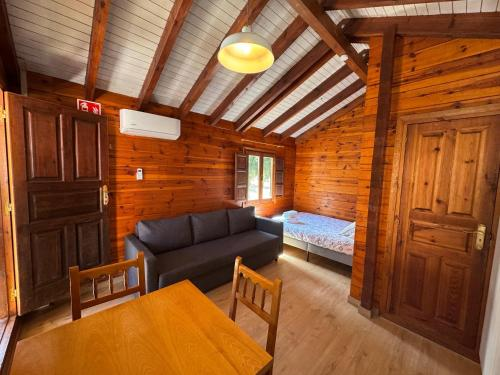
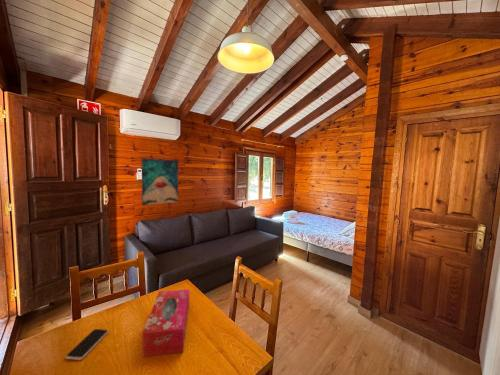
+ smartphone [65,328,109,361]
+ tissue box [141,288,190,358]
+ wall art [141,157,179,206]
